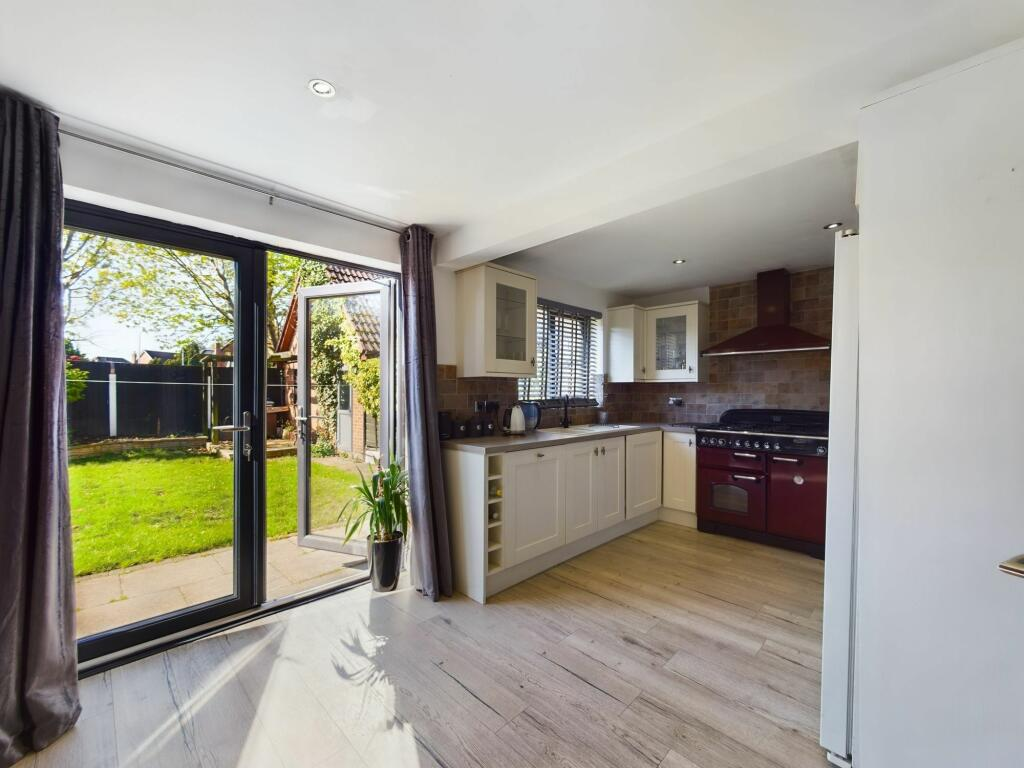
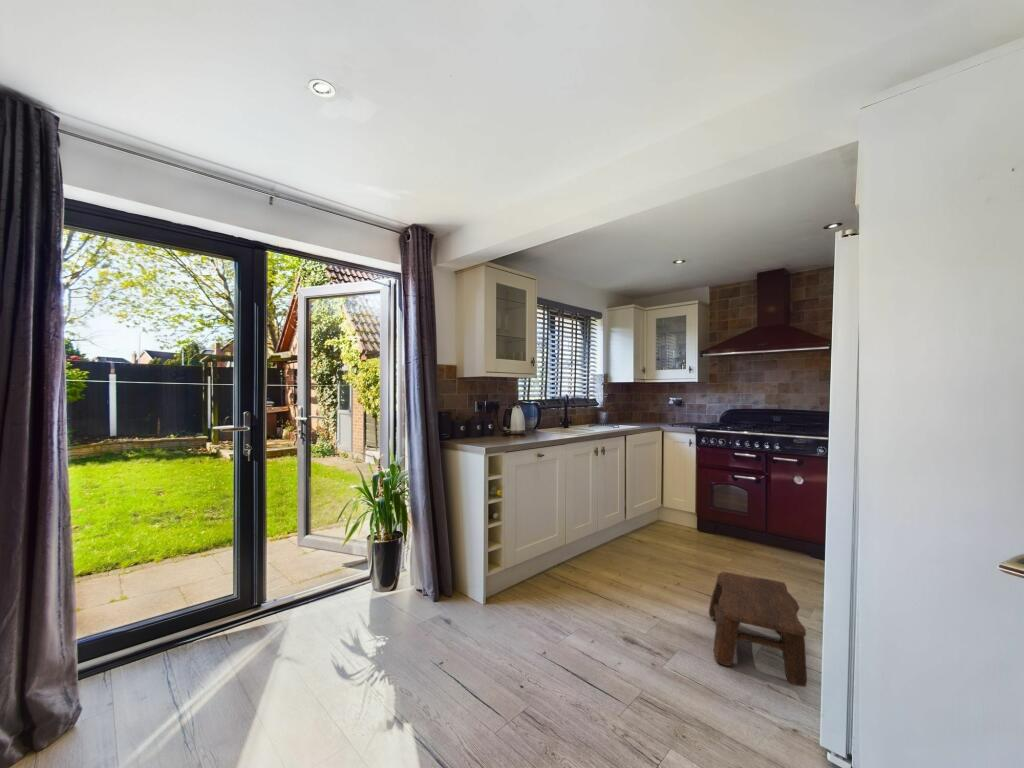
+ stool [708,571,808,688]
